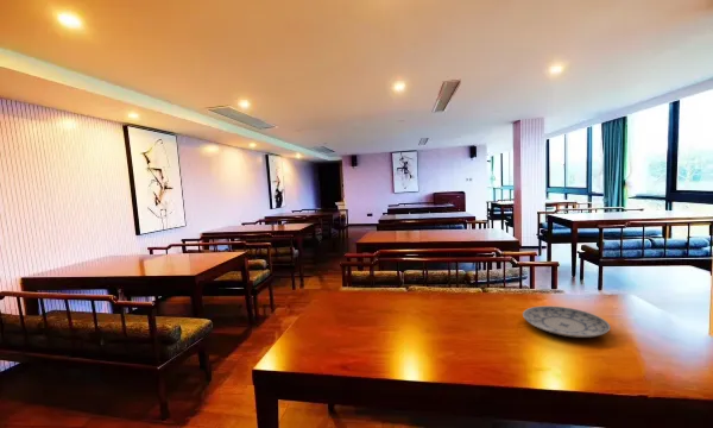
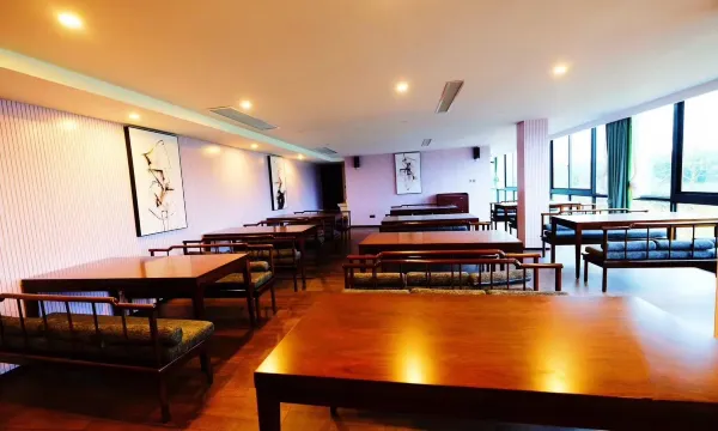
- plate [522,304,612,339]
